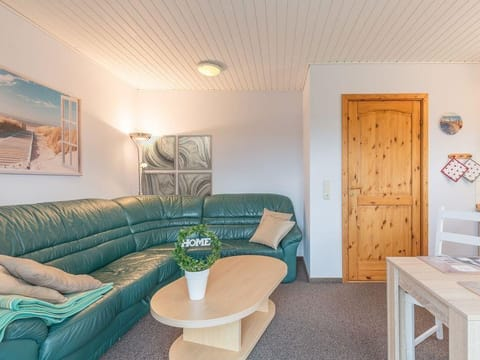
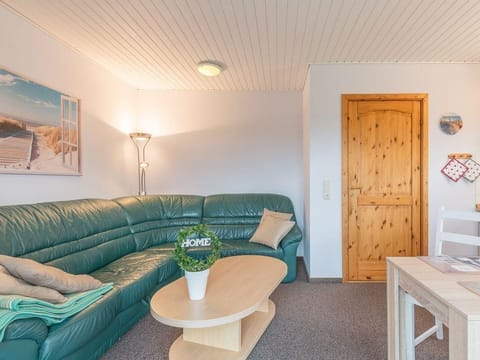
- wall art [141,134,213,197]
